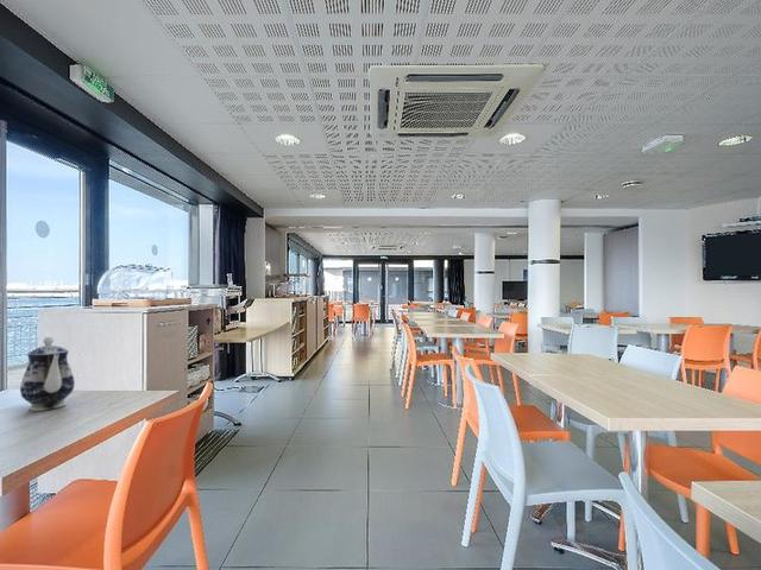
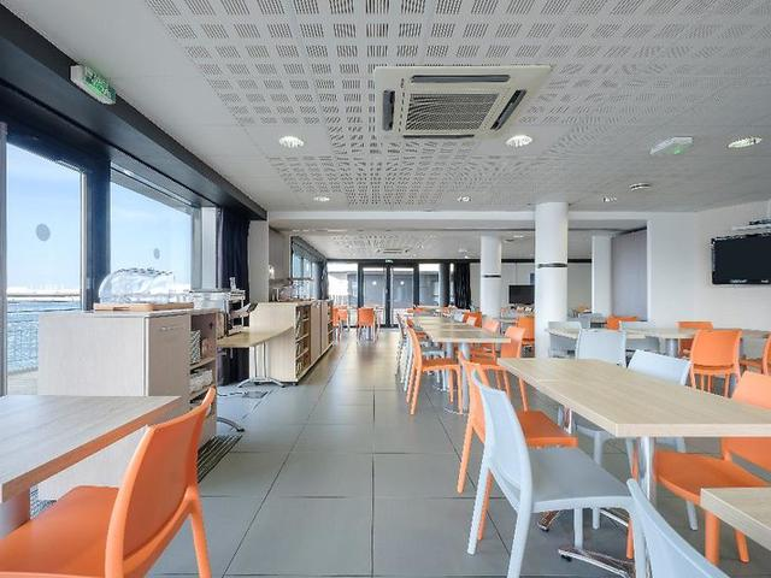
- teapot [19,336,76,412]
